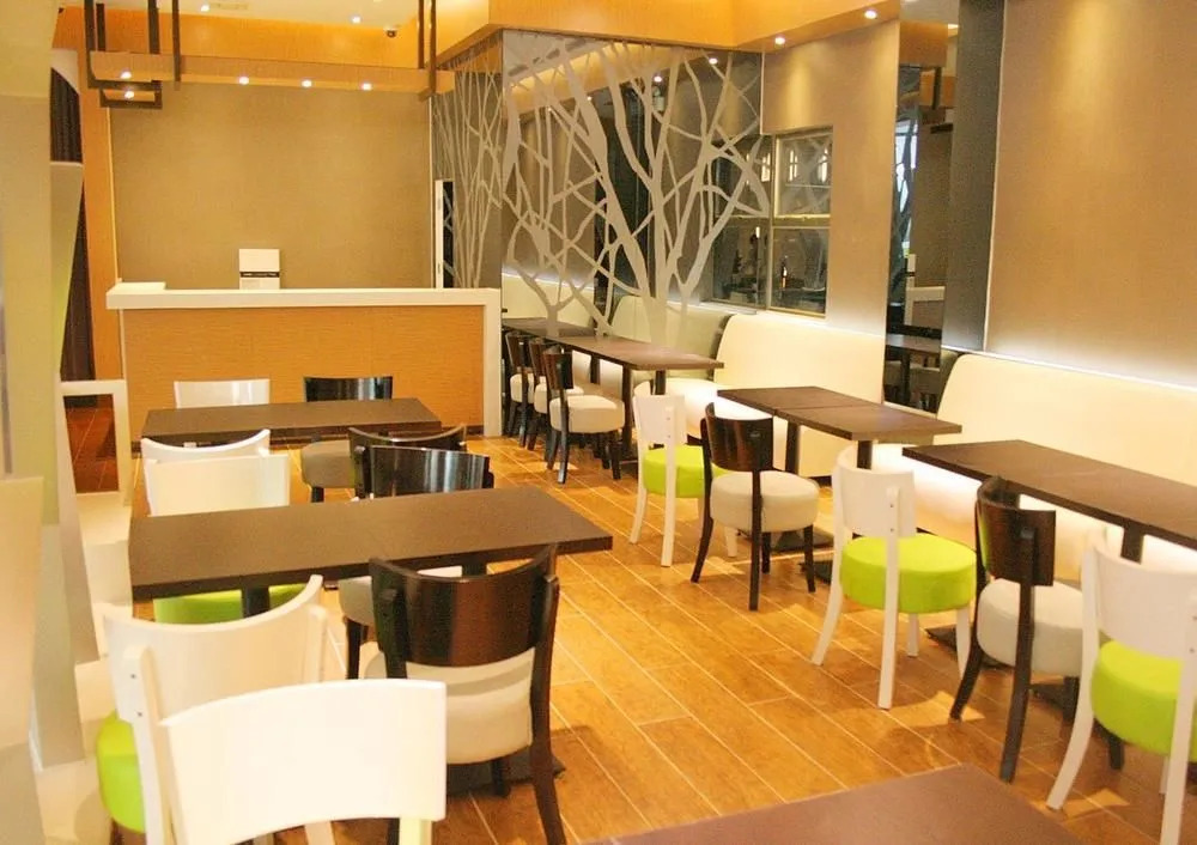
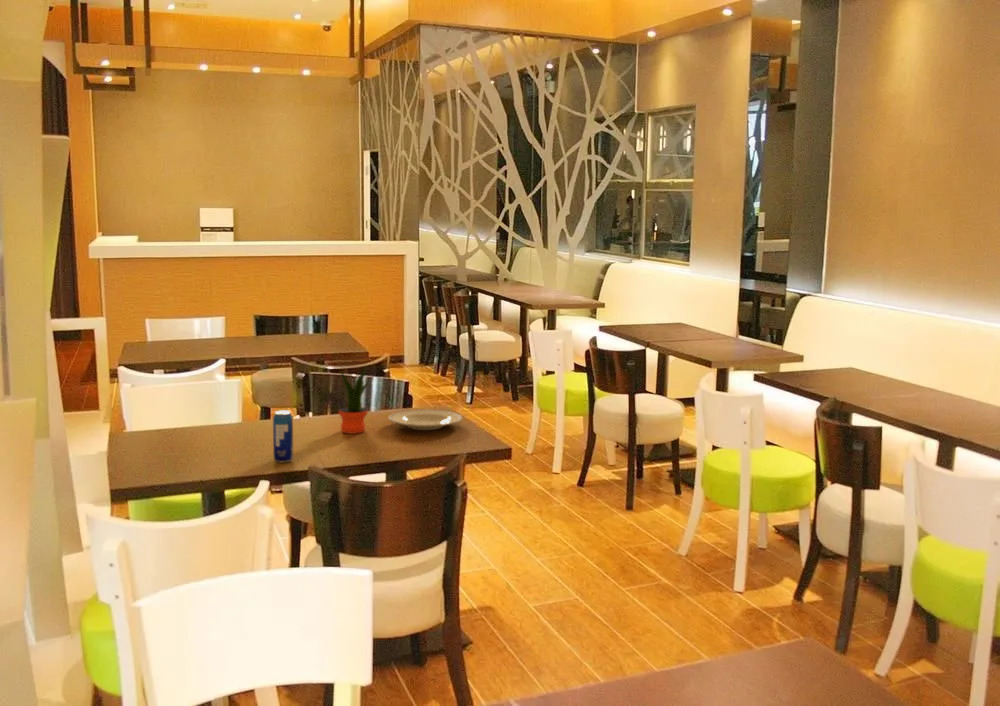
+ beverage can [272,409,294,463]
+ plate [388,408,463,431]
+ potted plant [338,365,370,435]
